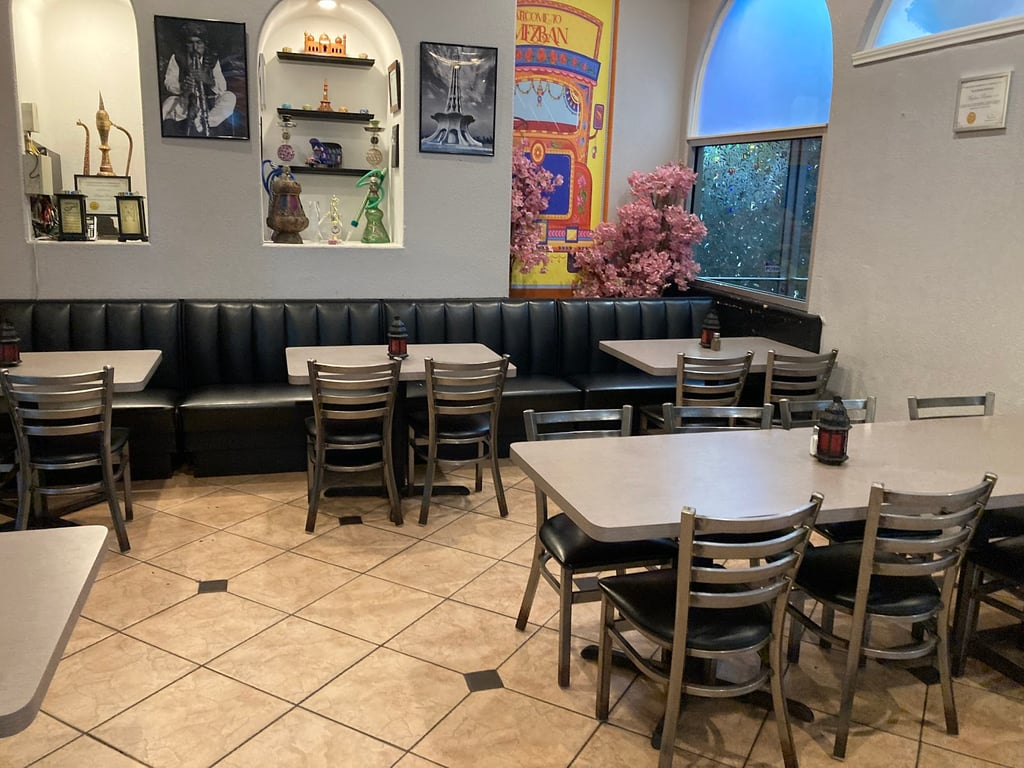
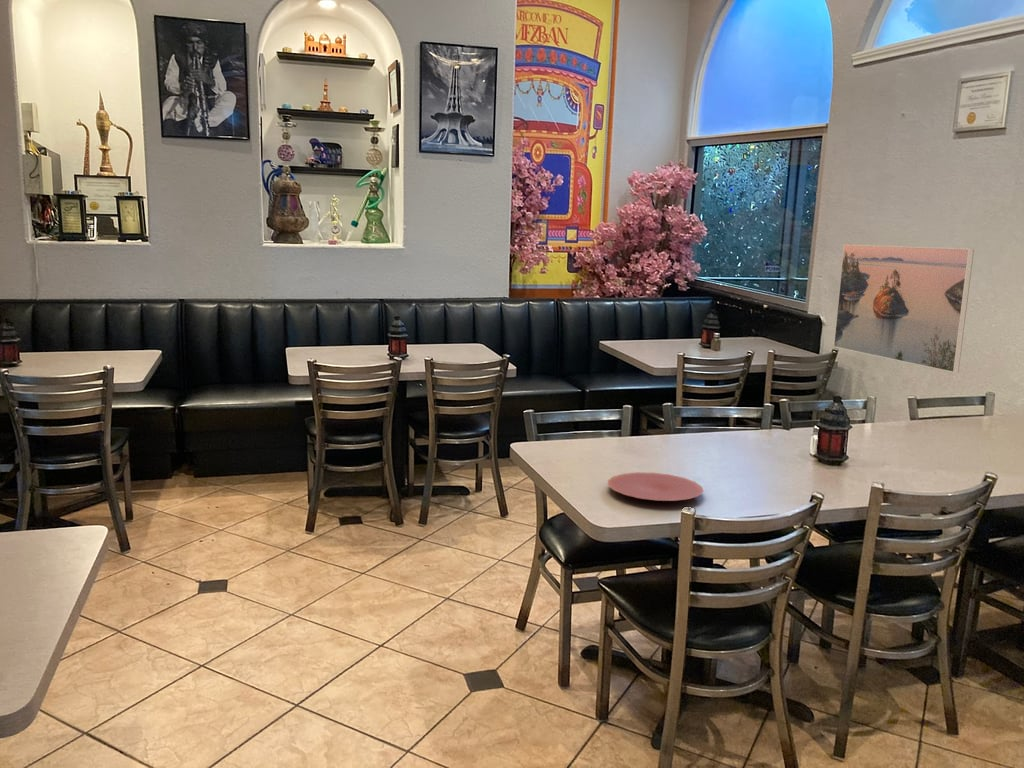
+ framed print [833,243,975,374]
+ plate [607,471,704,502]
